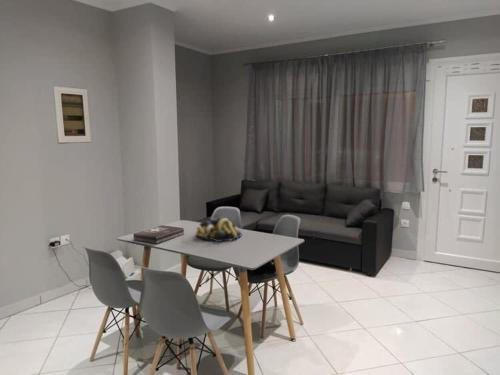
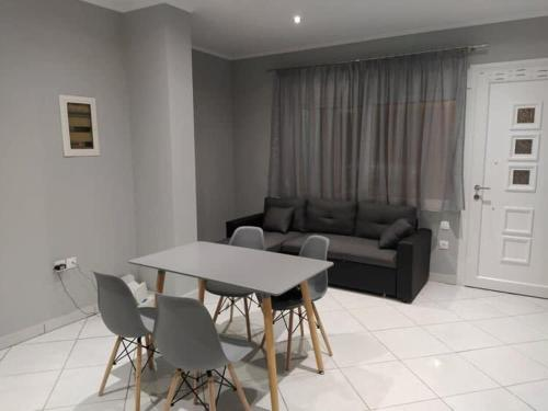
- fruit bowl [195,216,243,243]
- first aid kit [132,224,185,245]
